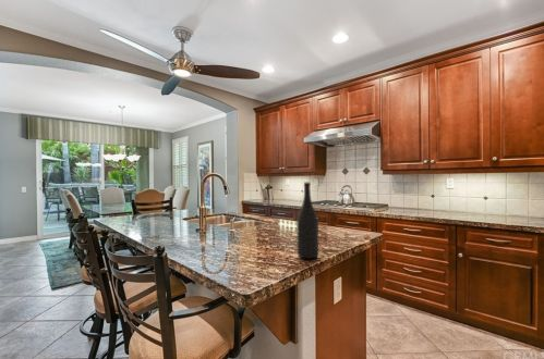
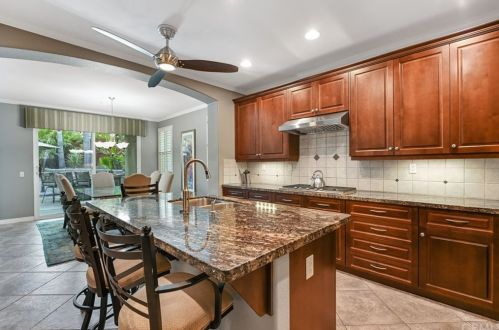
- wine bottle [295,182,319,260]
